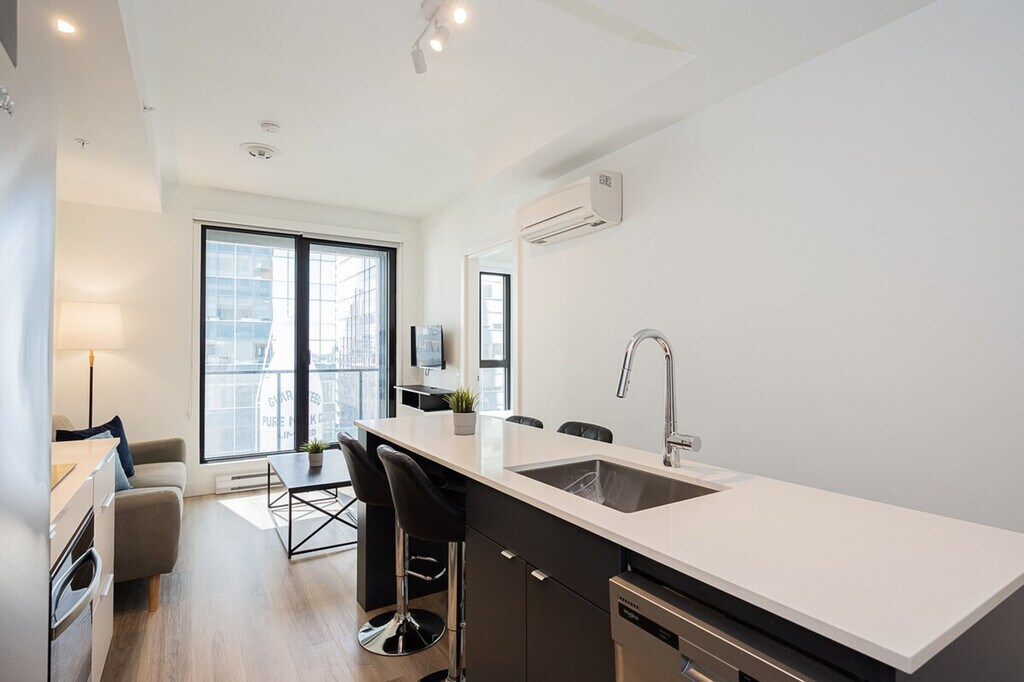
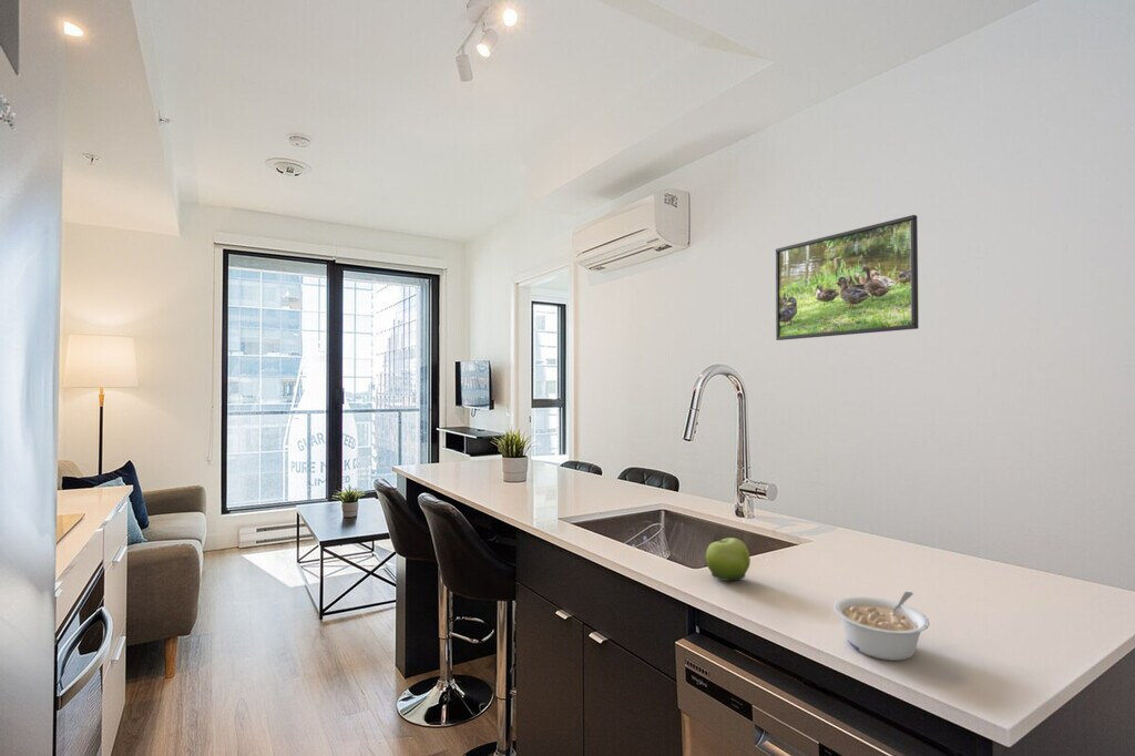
+ fruit [705,535,751,583]
+ legume [832,591,931,662]
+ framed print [775,214,920,341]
